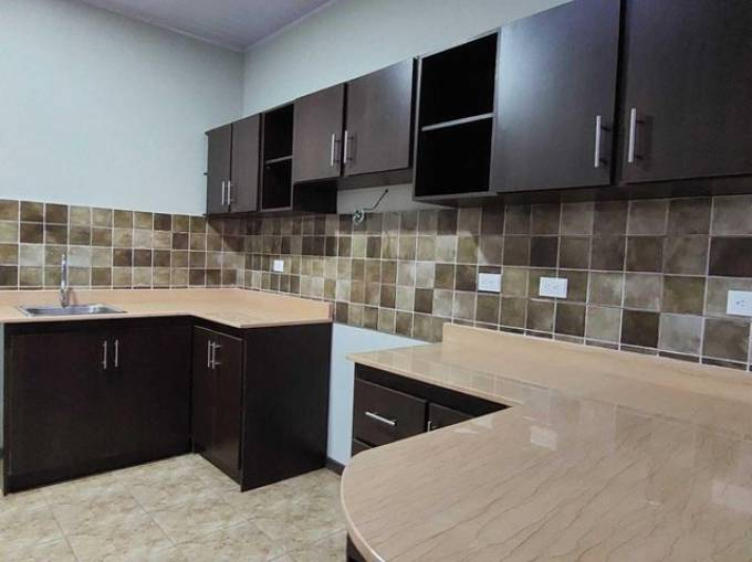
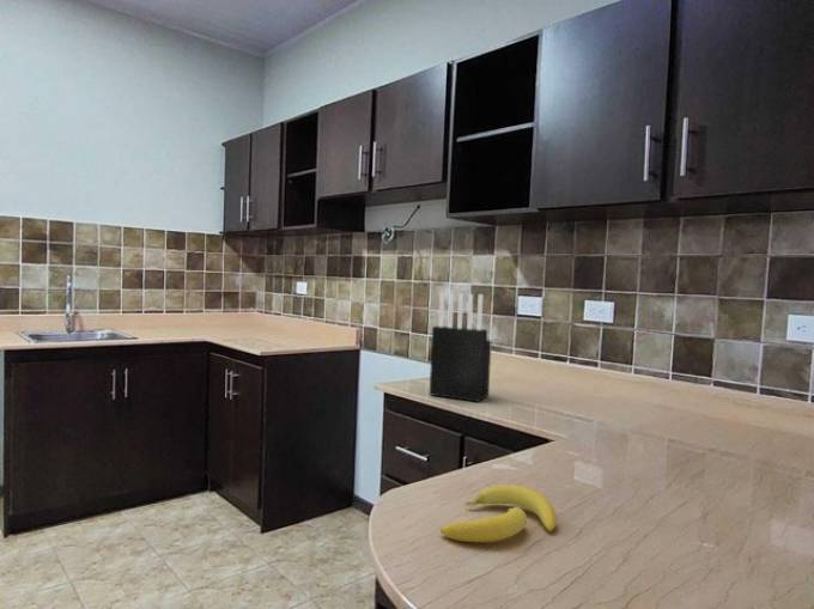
+ banana [439,483,558,543]
+ knife block [429,291,492,403]
